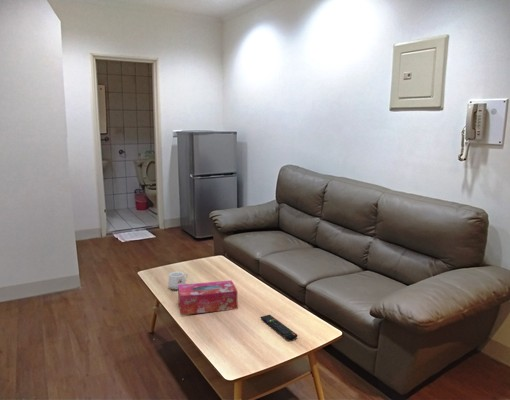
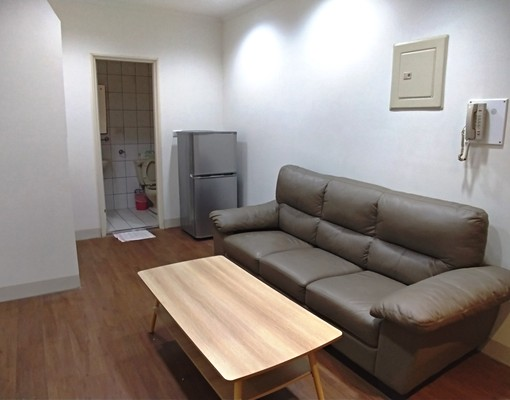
- remote control [260,314,298,341]
- tissue box [177,280,238,316]
- mug [167,271,189,290]
